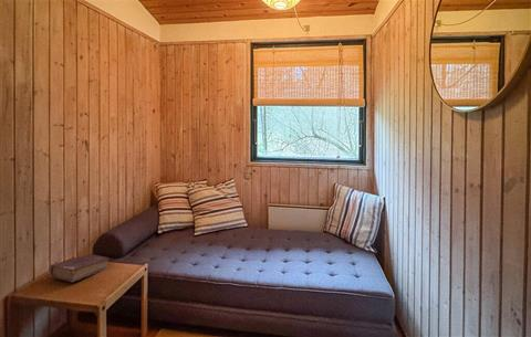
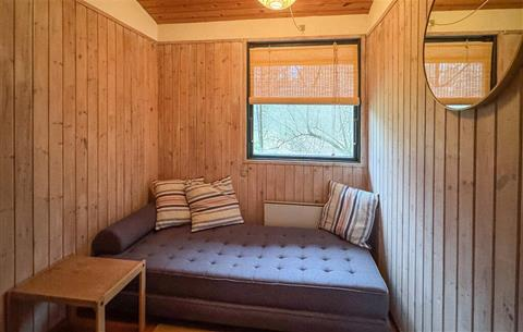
- book [49,253,111,283]
